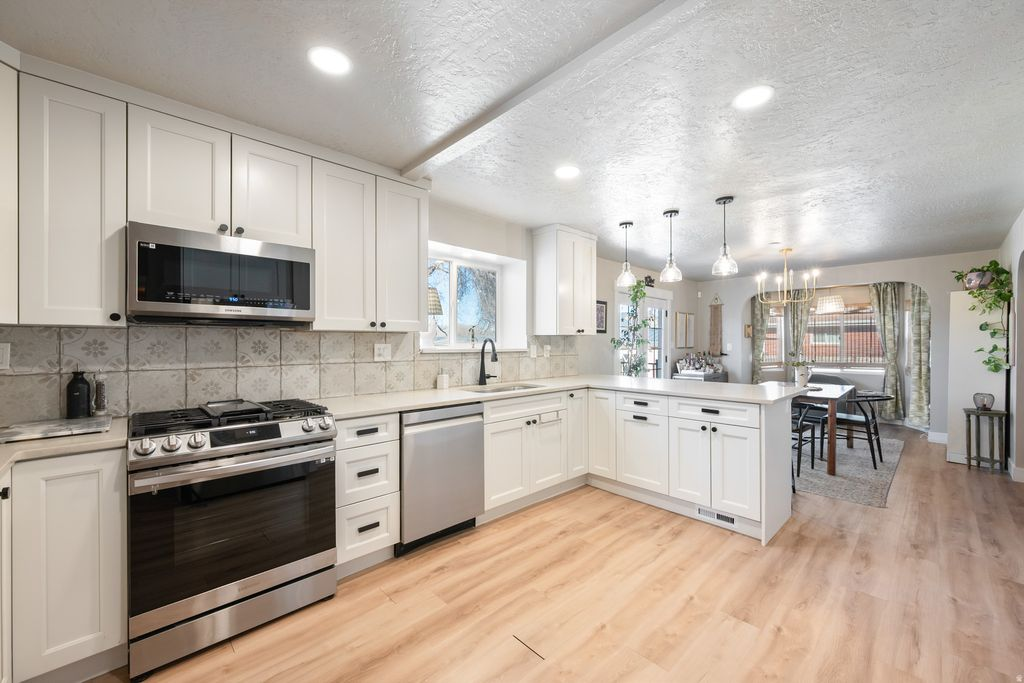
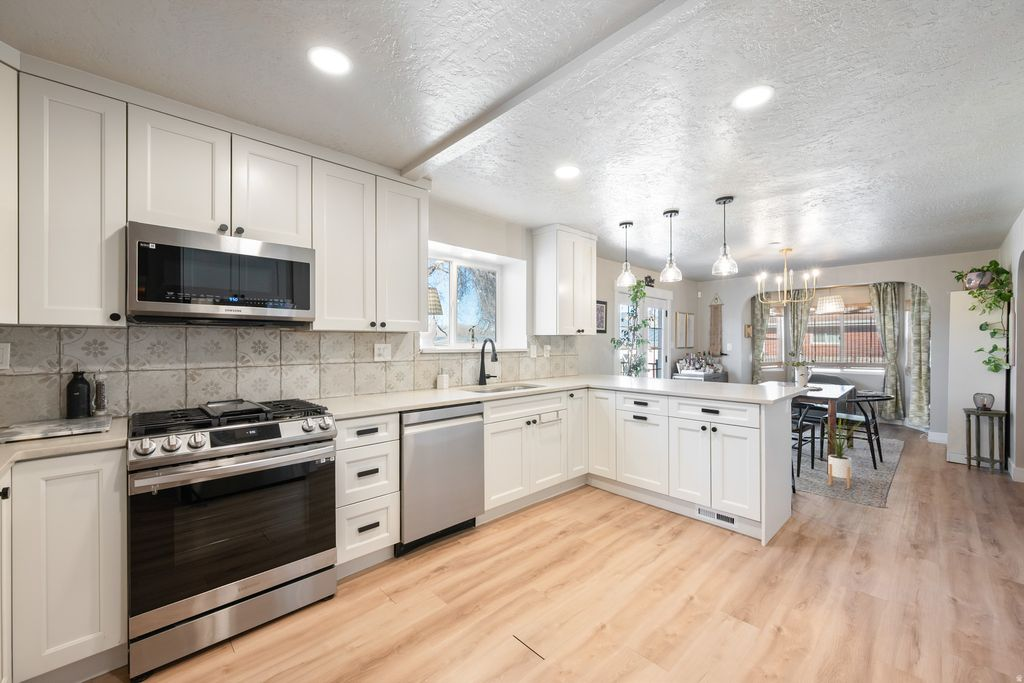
+ house plant [818,410,868,489]
